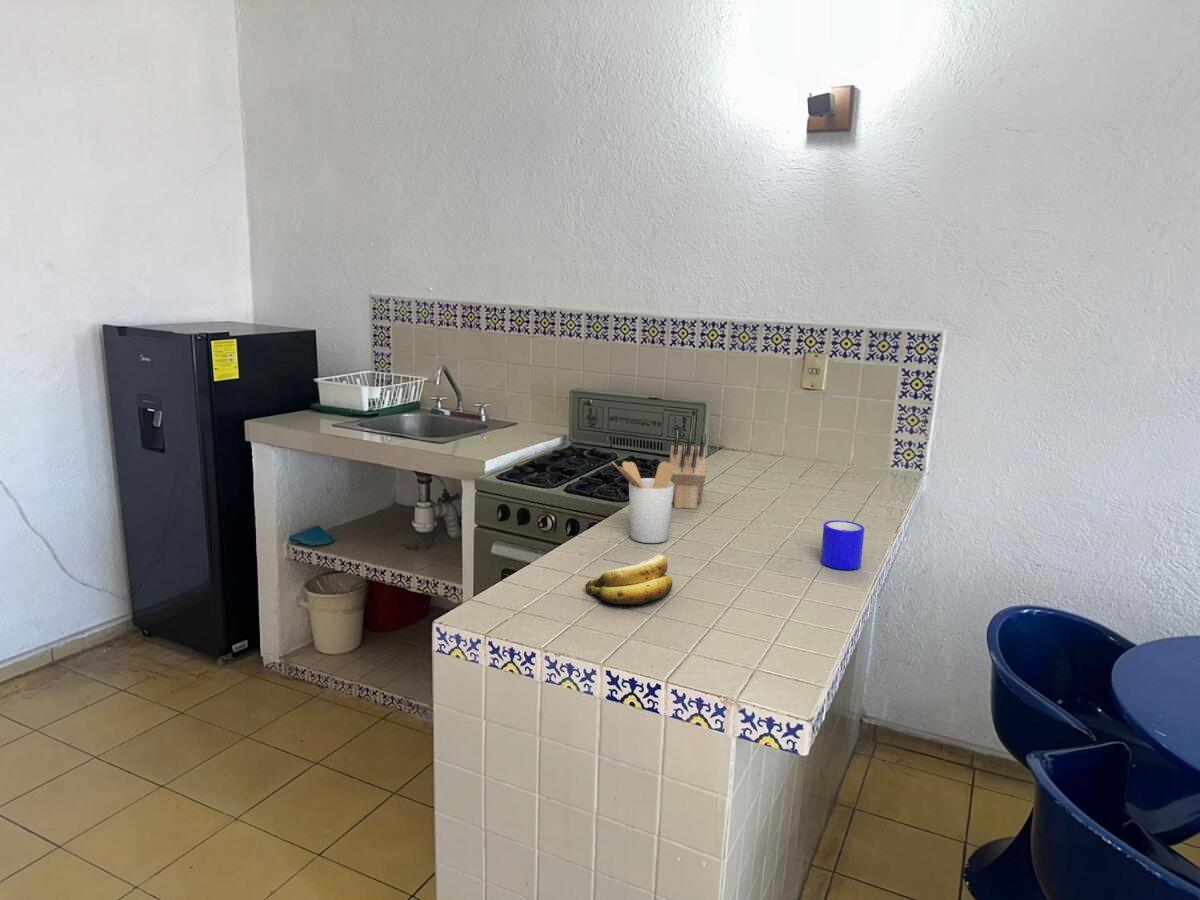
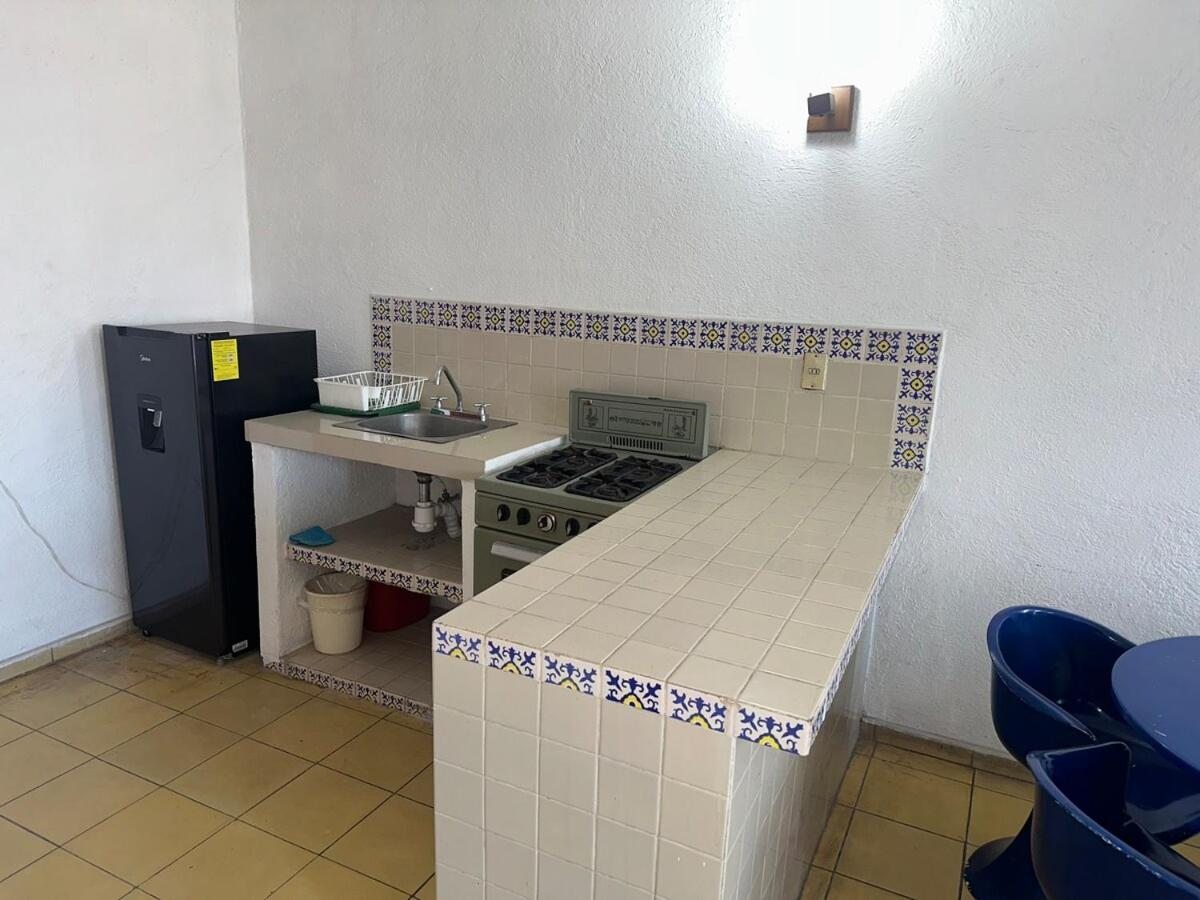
- banana [584,554,673,606]
- utensil holder [611,460,674,544]
- knife block [668,429,707,510]
- mug [820,519,865,571]
